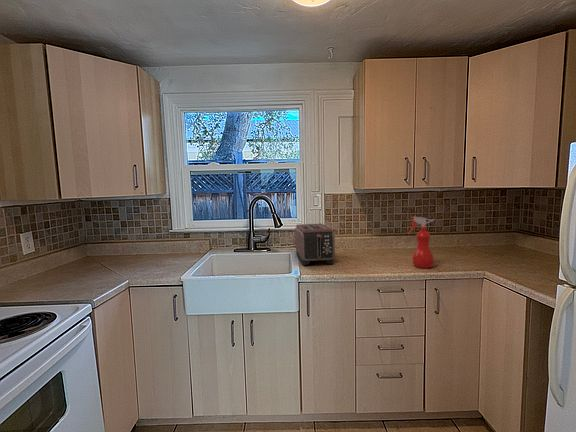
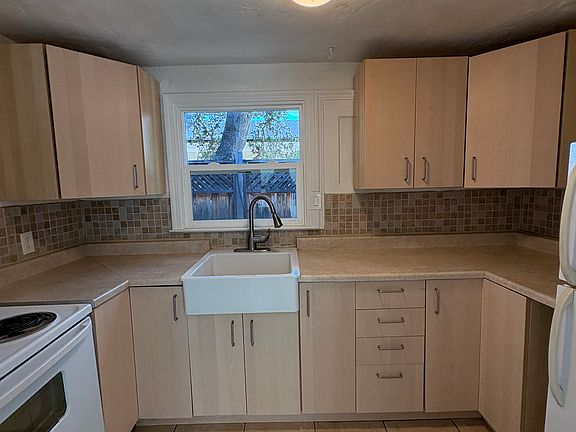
- spray bottle [407,216,435,269]
- toaster [294,223,336,266]
